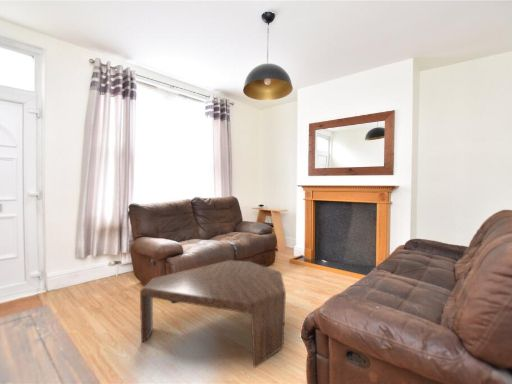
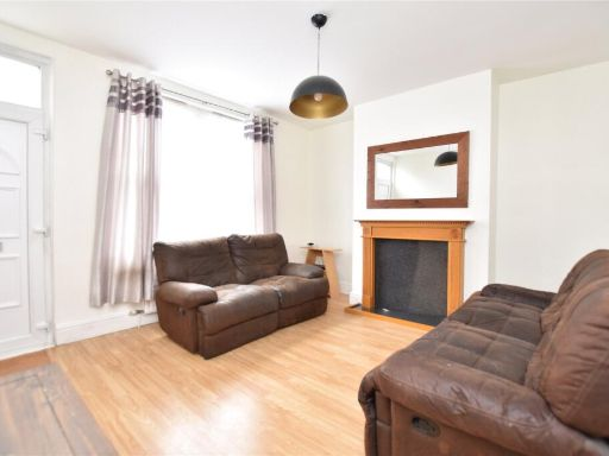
- coffee table [139,259,287,369]
